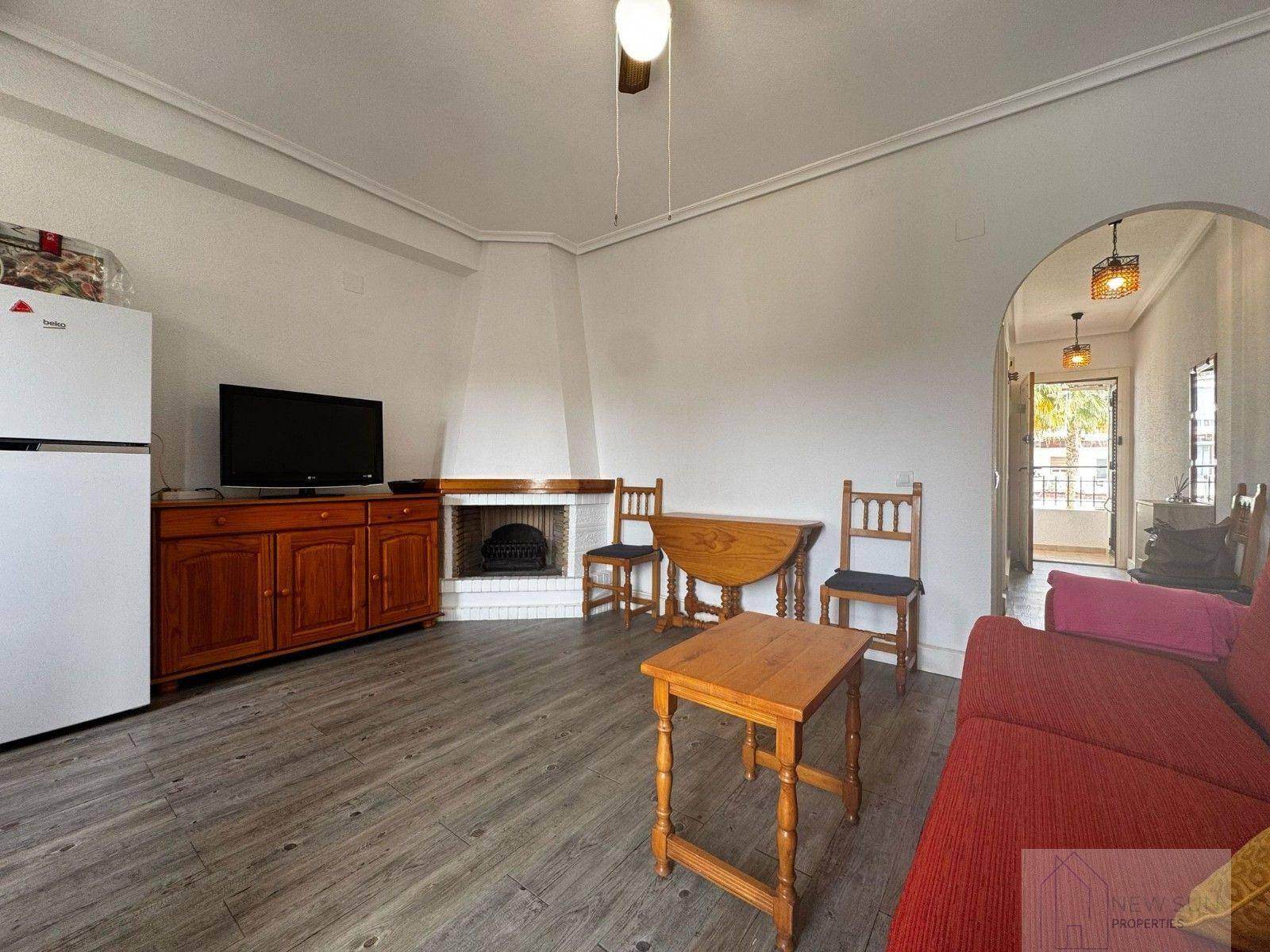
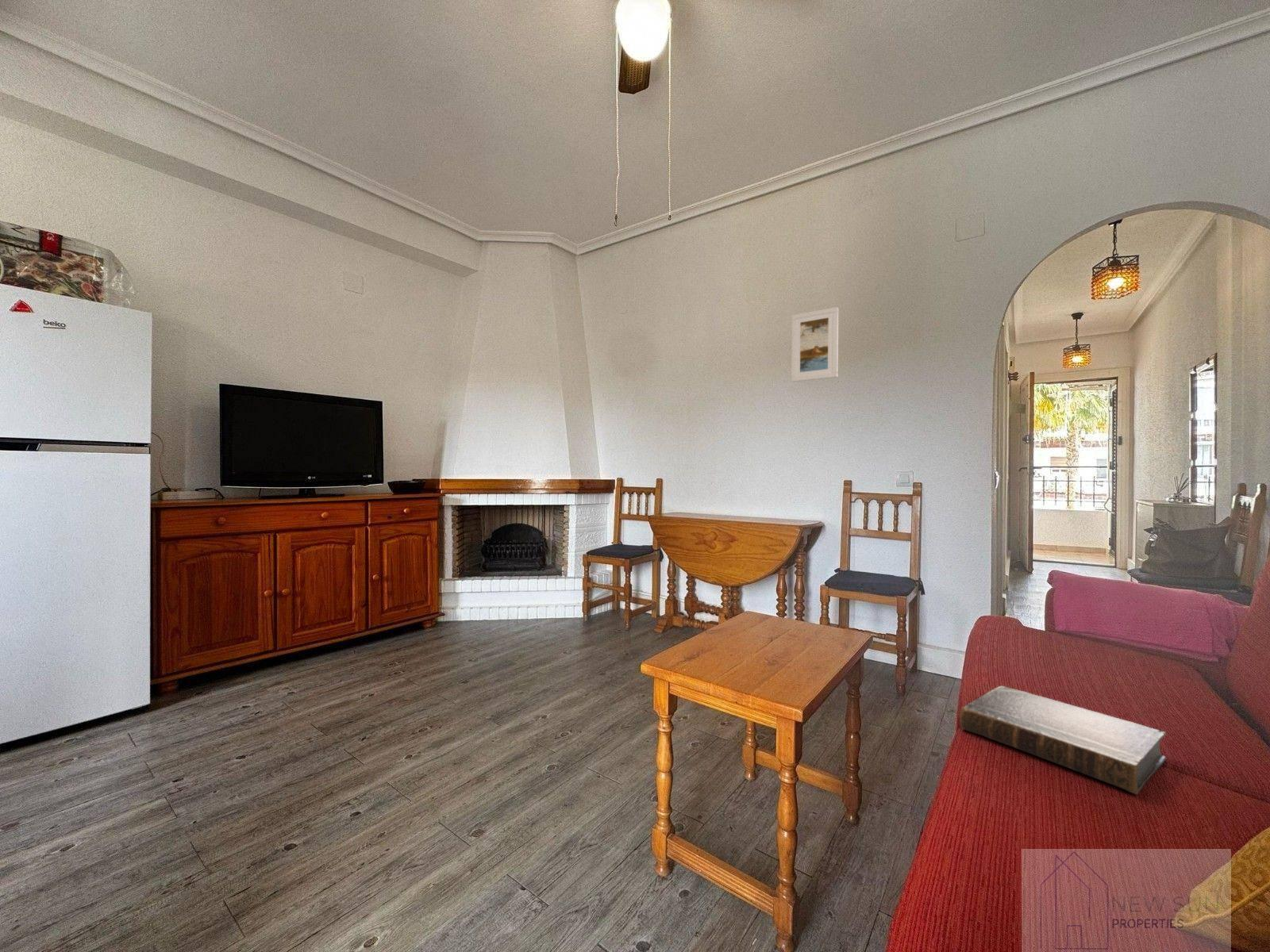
+ book [959,685,1168,795]
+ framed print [791,306,839,382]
